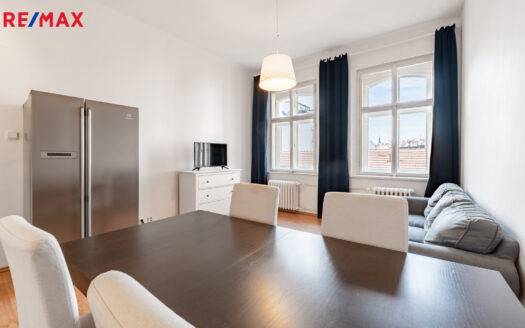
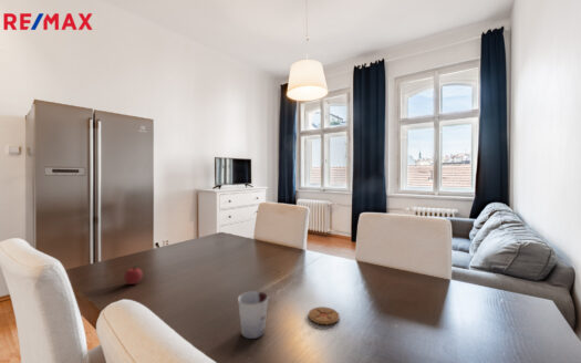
+ coaster [308,305,341,325]
+ apple [123,263,144,286]
+ cup [237,290,269,340]
